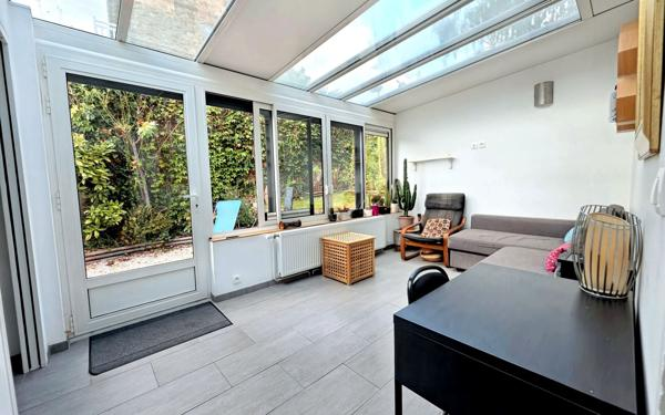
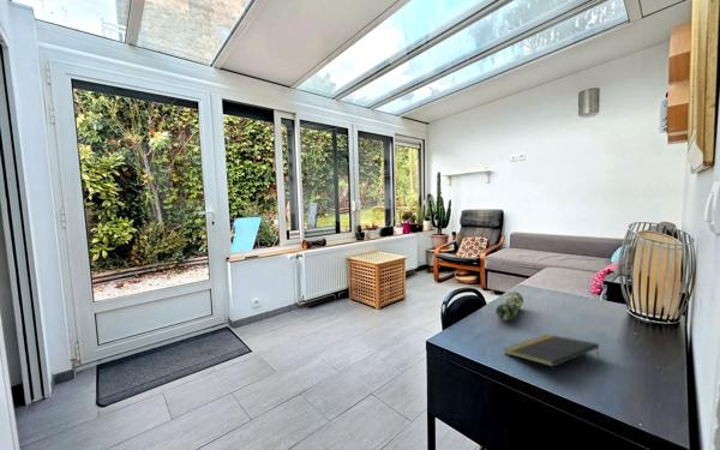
+ pencil case [494,290,524,322]
+ notepad [504,334,601,368]
